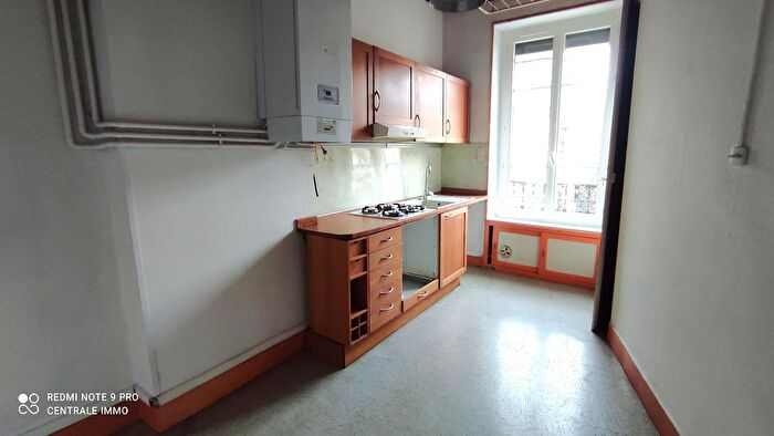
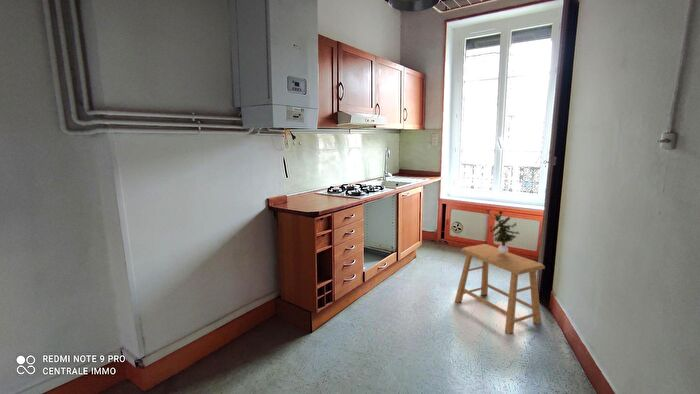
+ potted plant [486,210,521,254]
+ stool [454,243,546,335]
